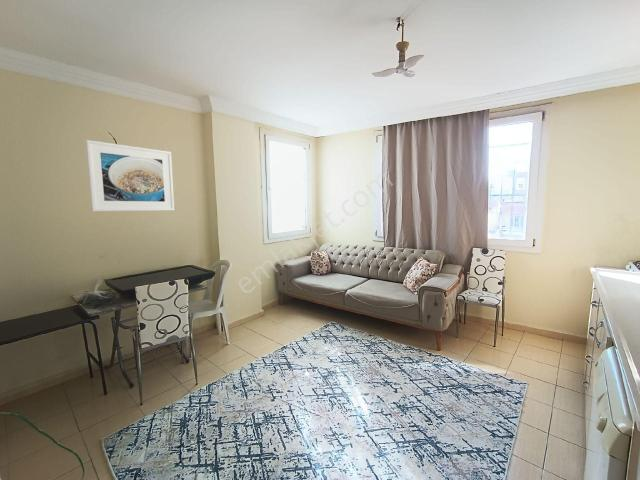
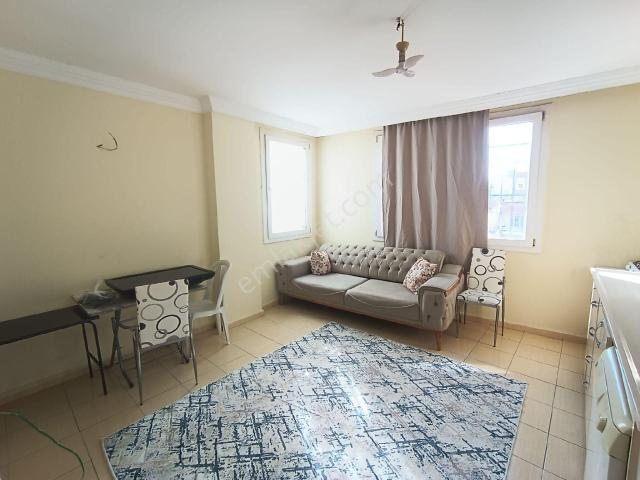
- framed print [85,139,175,212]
